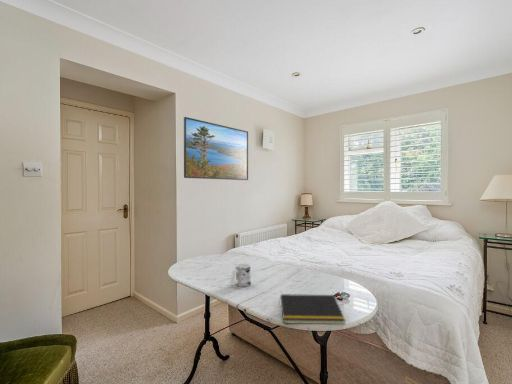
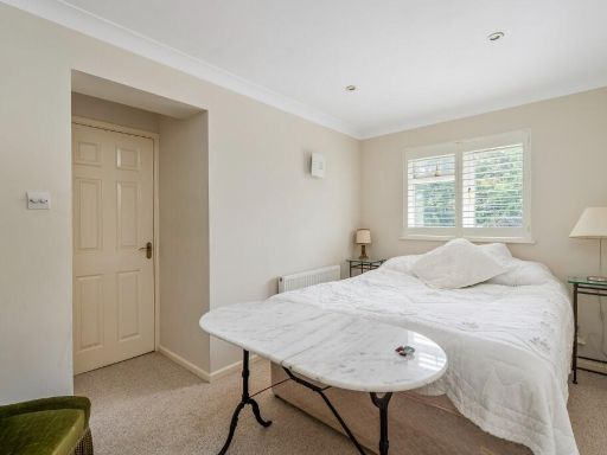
- notepad [278,293,346,325]
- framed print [183,116,249,181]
- mug [229,262,252,288]
